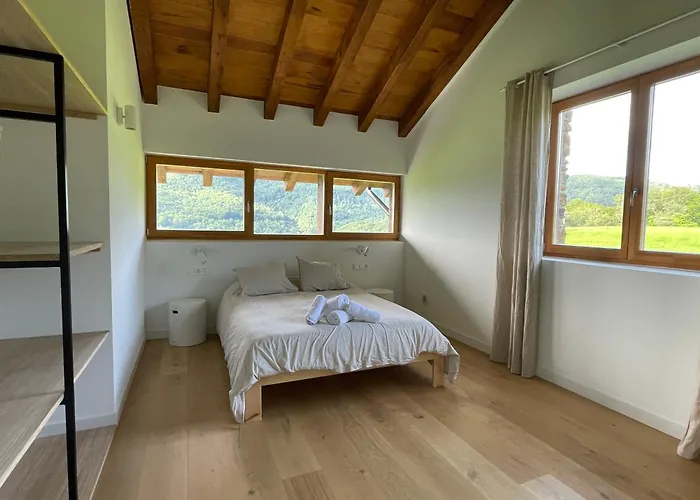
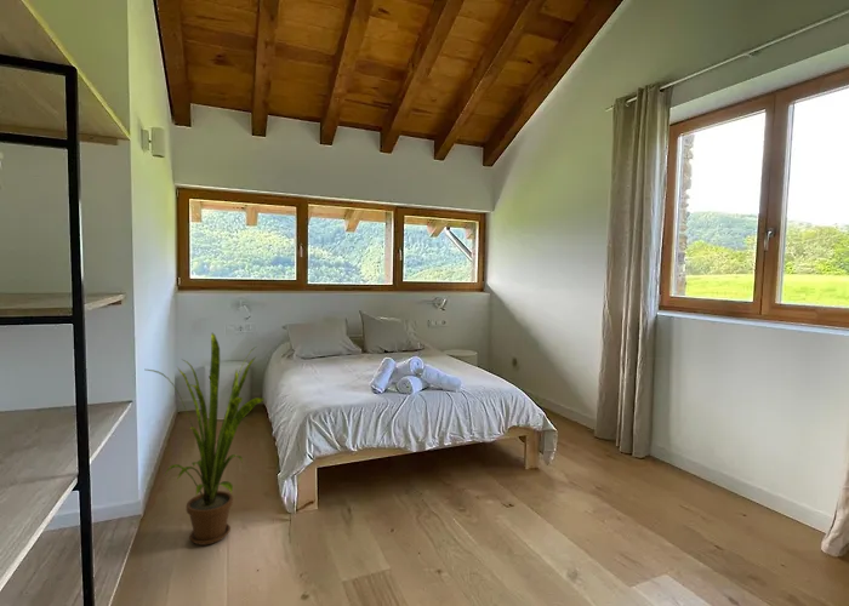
+ house plant [146,332,264,547]
